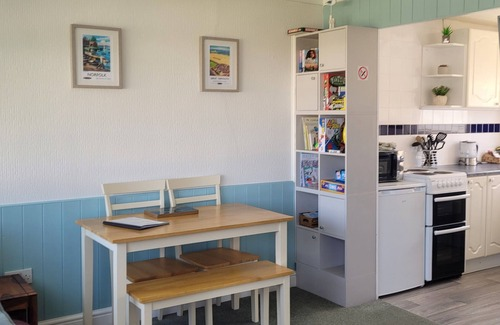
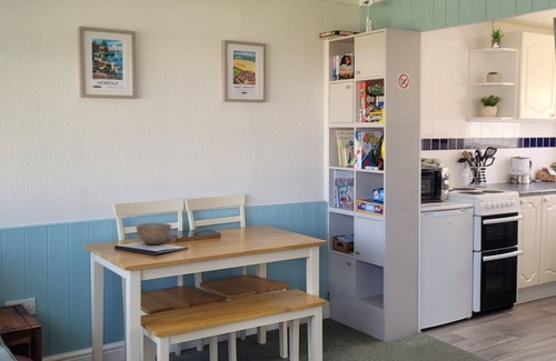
+ bowl [136,222,172,245]
